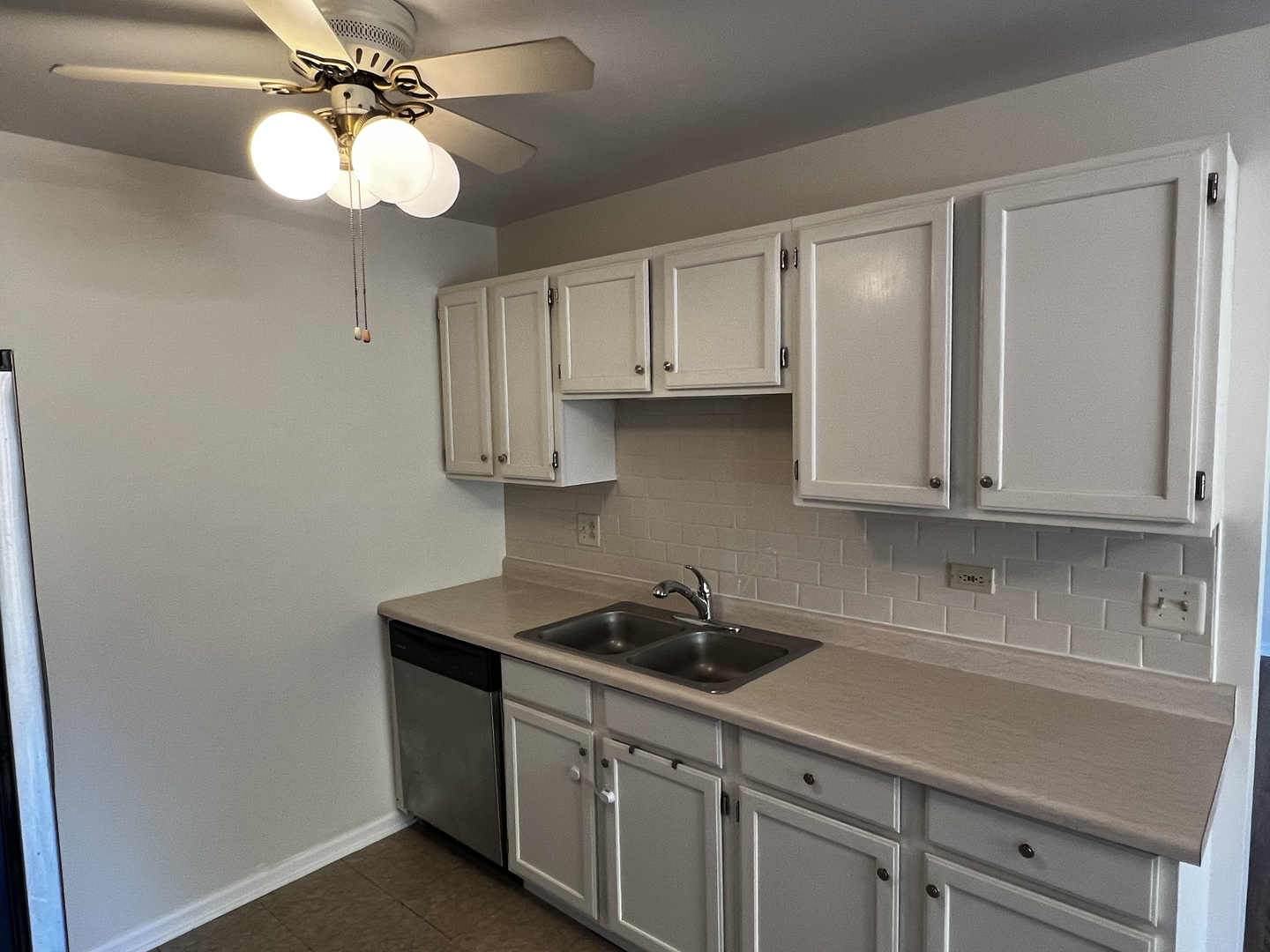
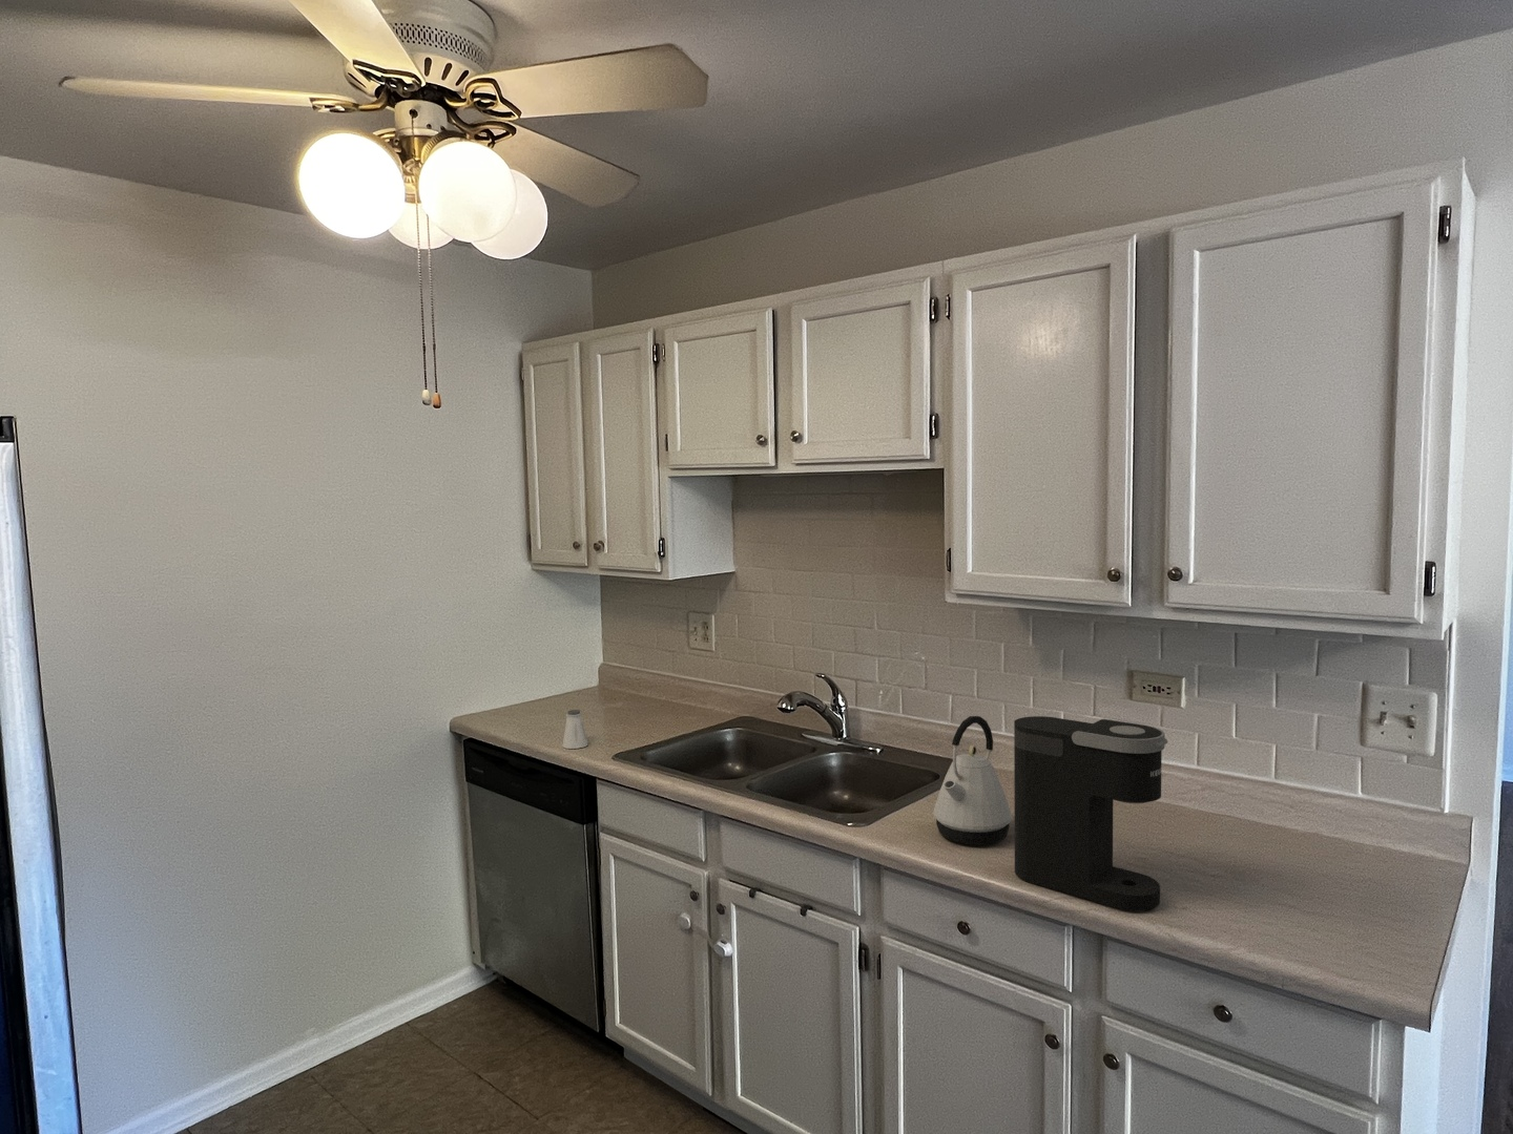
+ saltshaker [561,709,589,749]
+ kettle [933,715,1013,846]
+ coffee maker [1013,715,1169,912]
